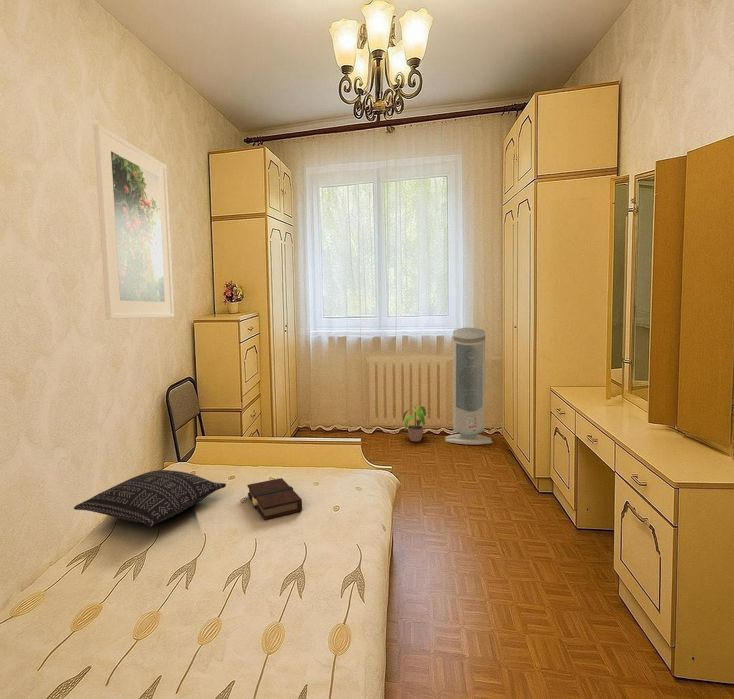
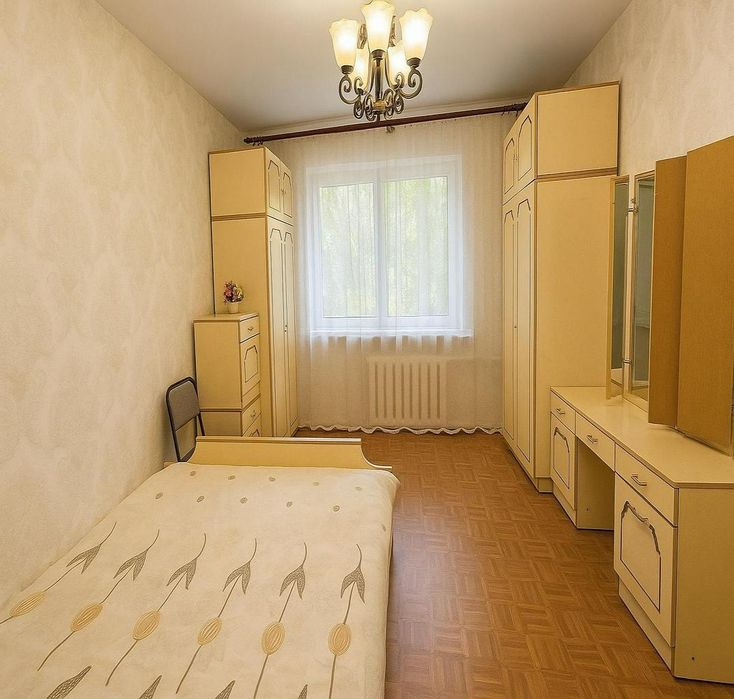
- book [247,477,303,521]
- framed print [93,123,175,320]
- pillow [73,469,227,528]
- potted plant [401,404,427,443]
- air purifier [444,327,493,445]
